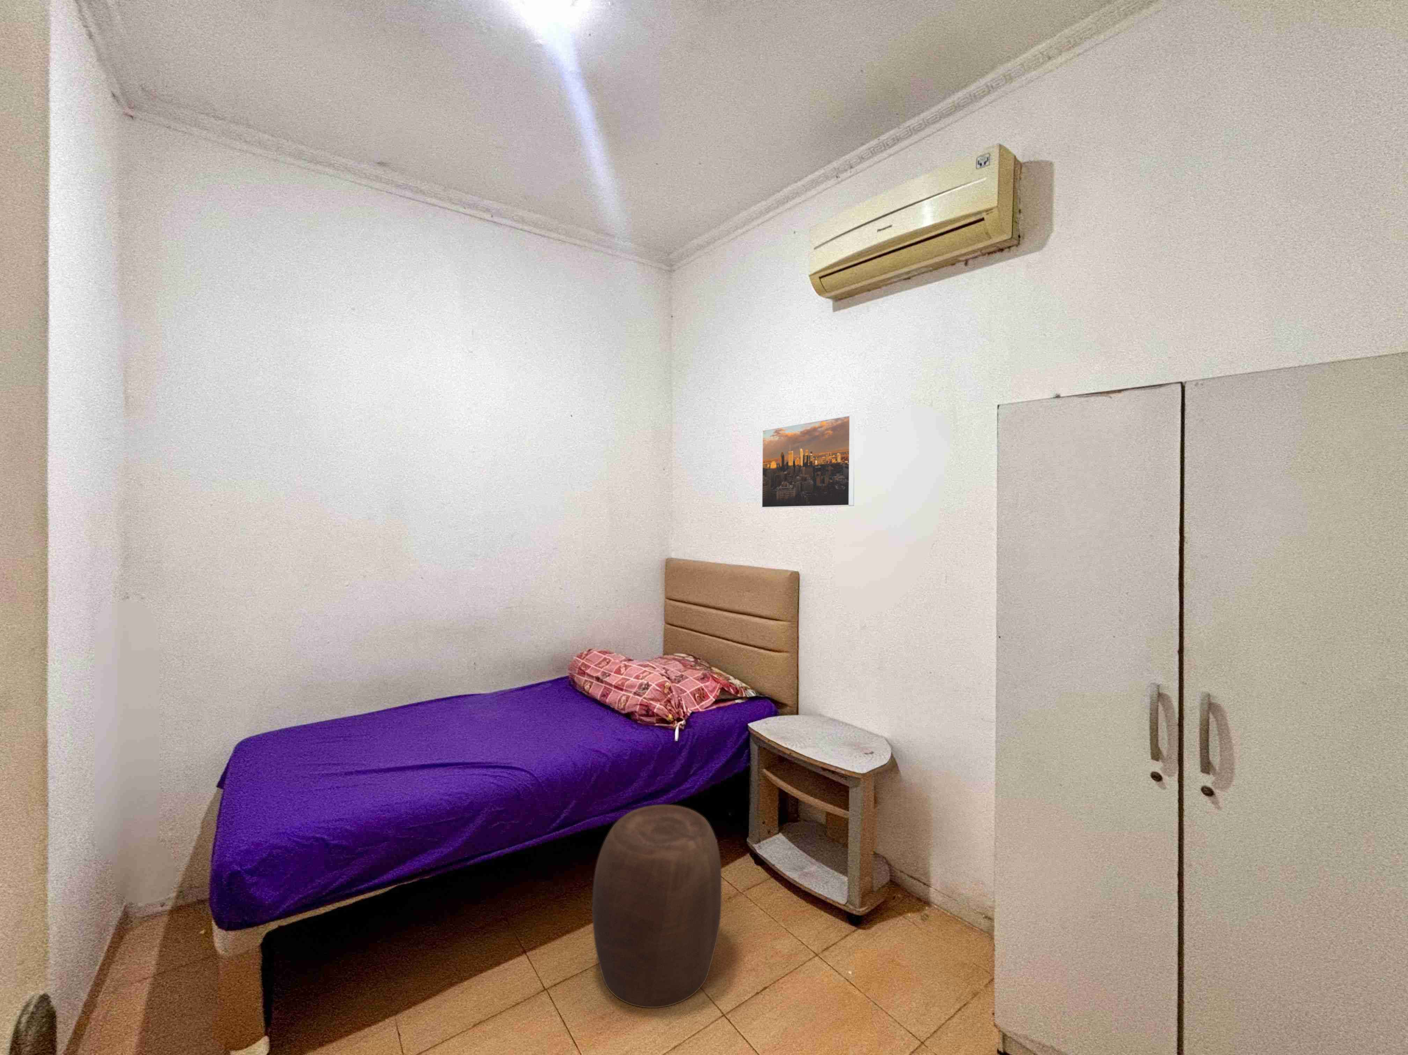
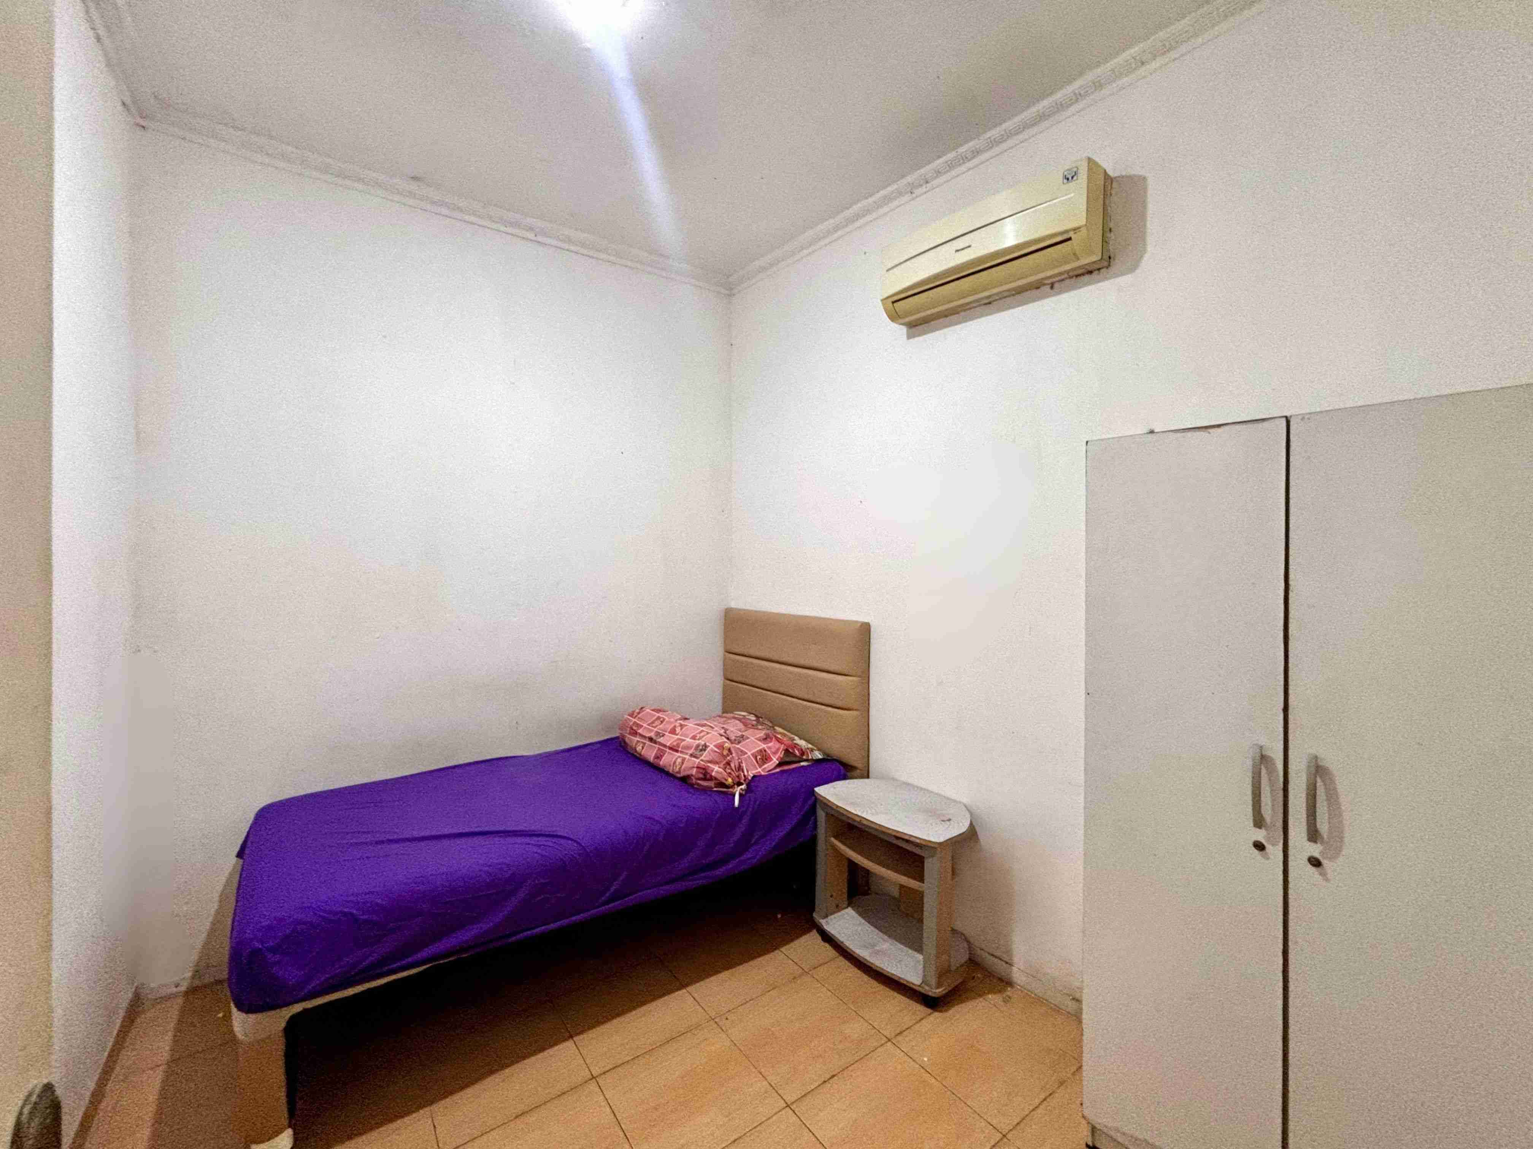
- stool [592,805,722,1008]
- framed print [762,414,855,509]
